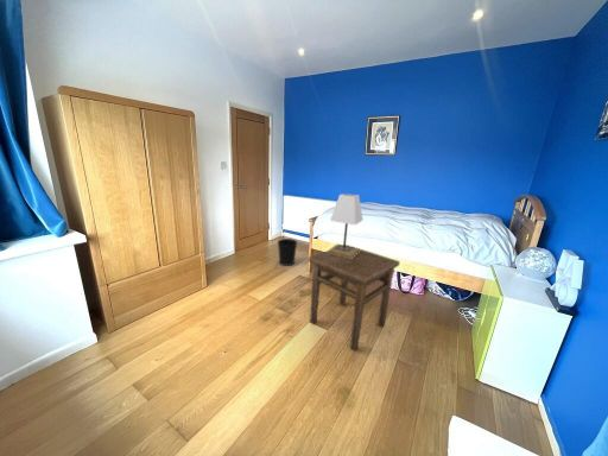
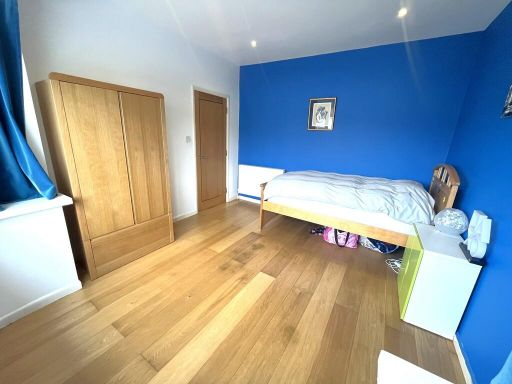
- wastebasket [277,238,298,267]
- side table [308,243,401,352]
- lamp [328,192,365,259]
